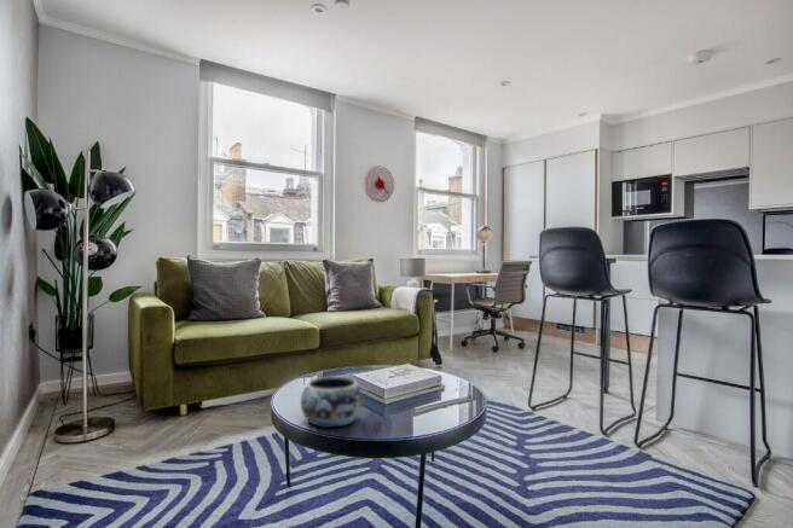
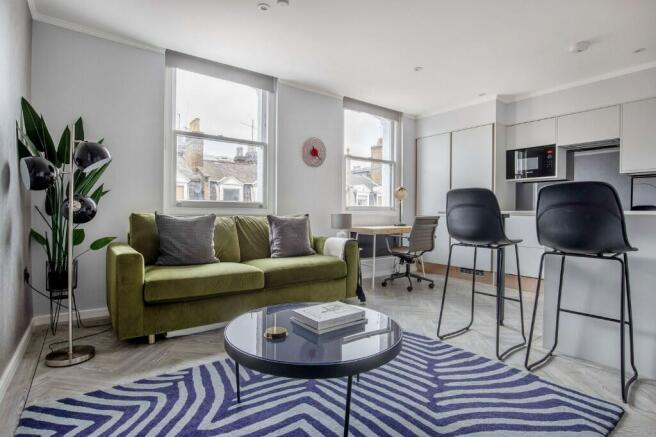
- decorative bowl [300,376,364,429]
